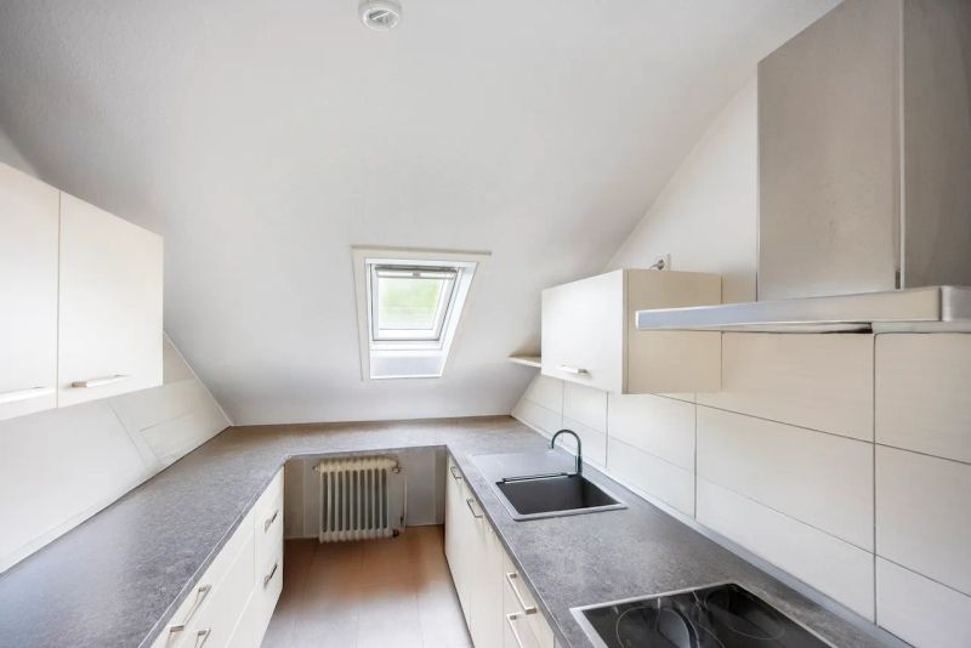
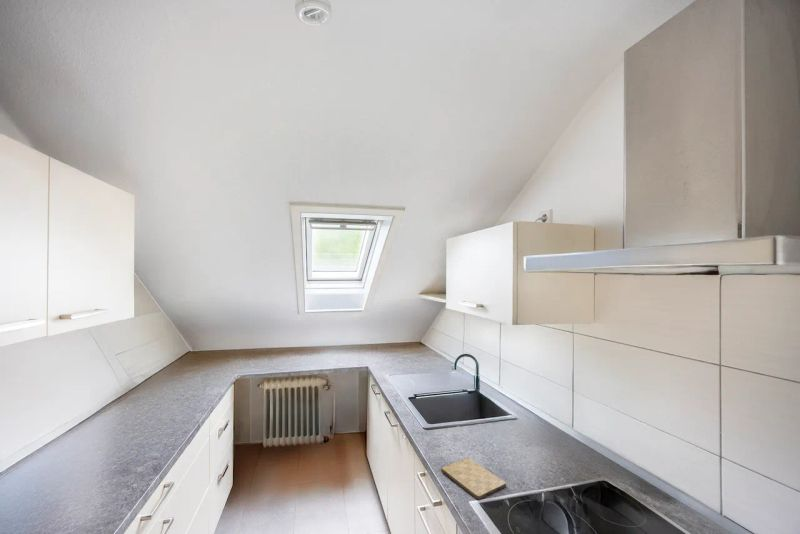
+ cutting board [440,457,507,501]
